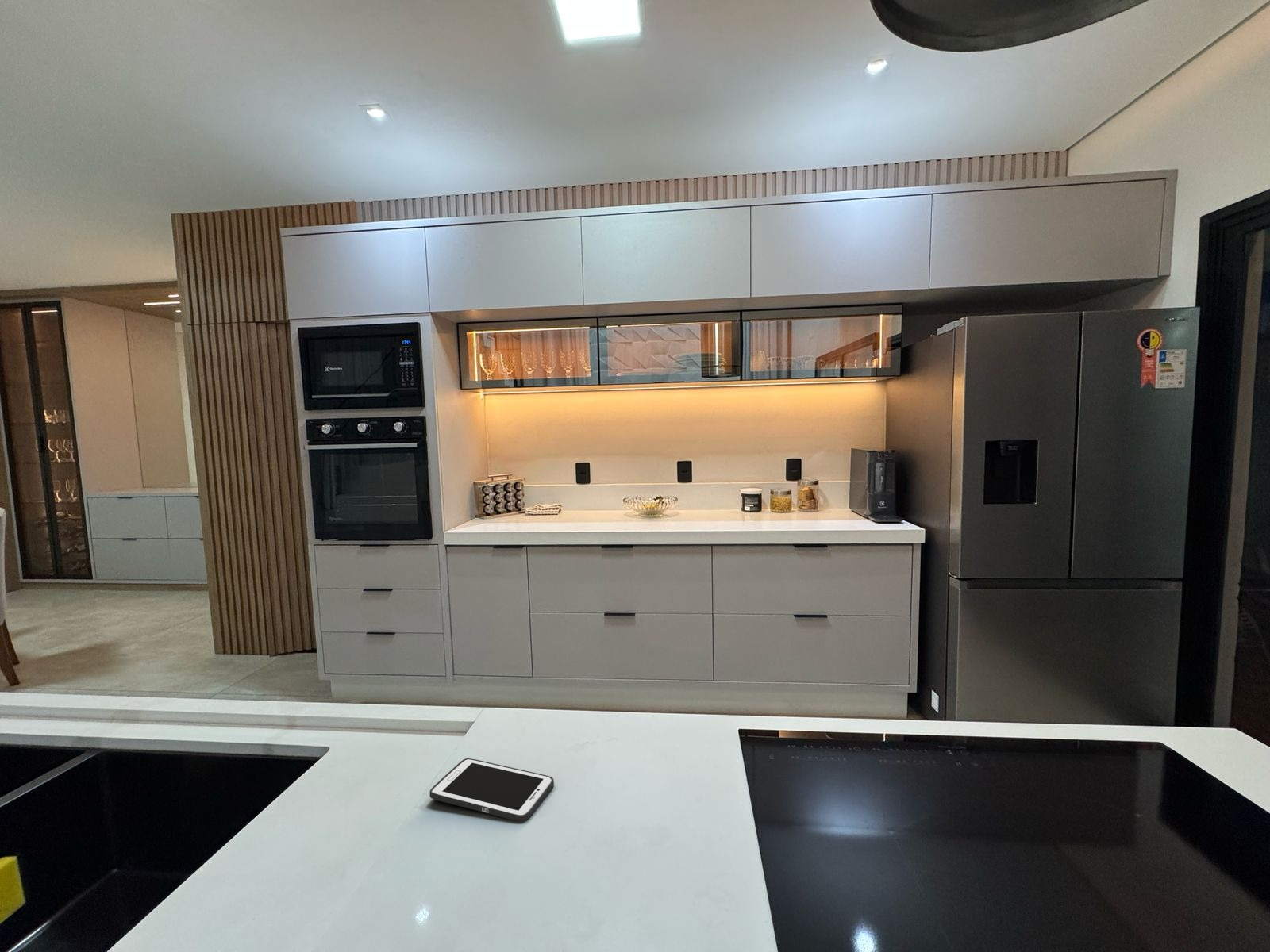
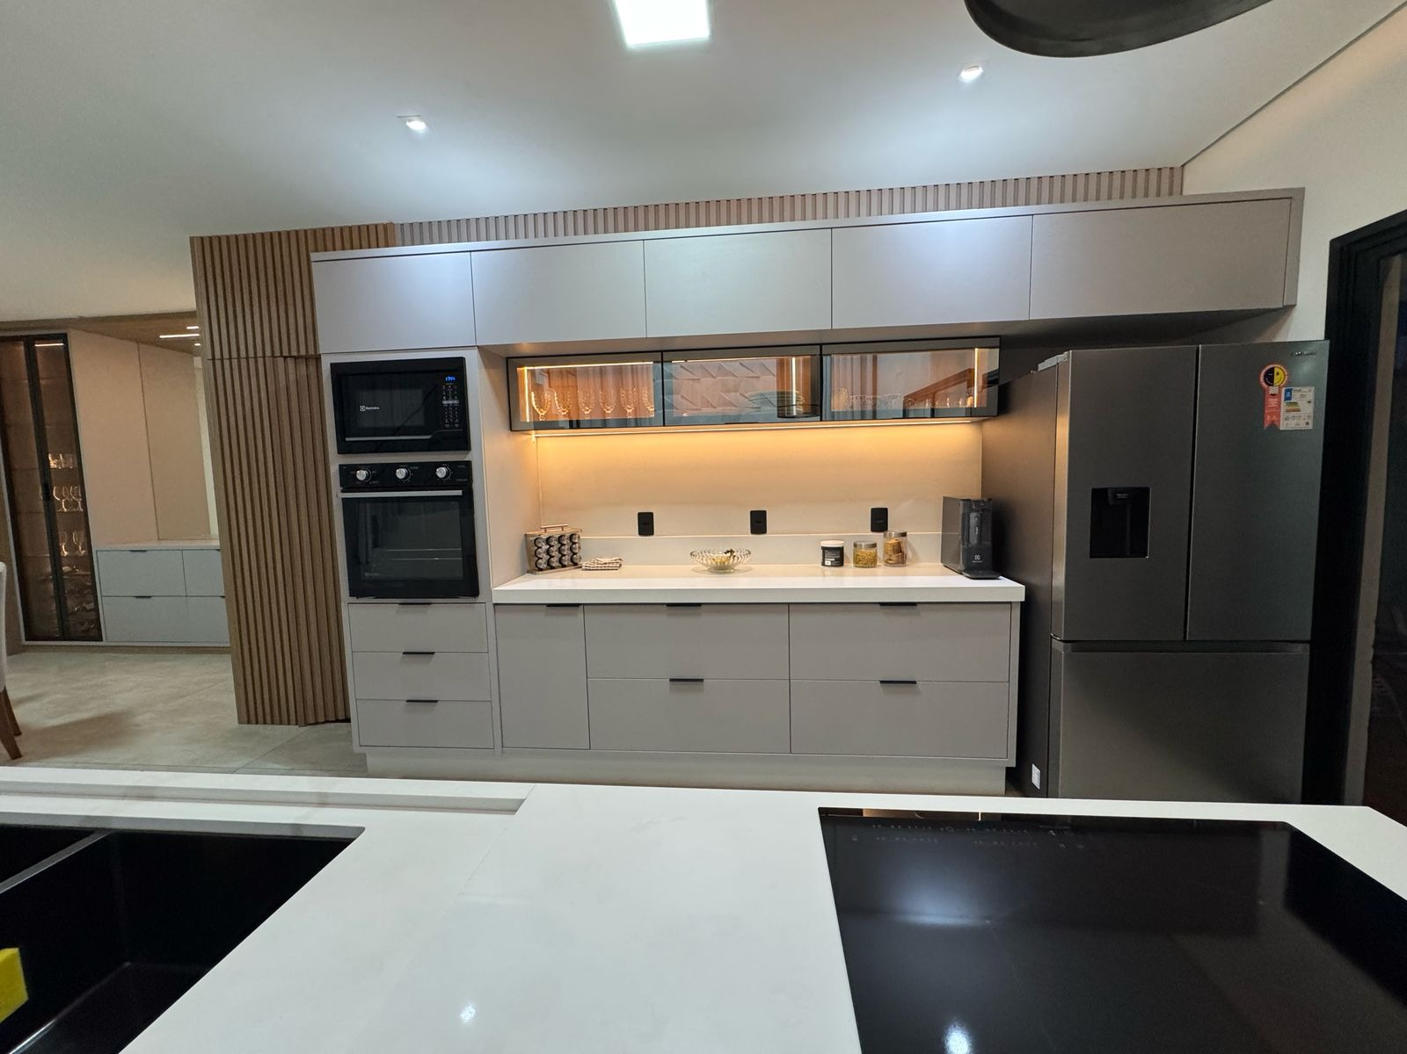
- cell phone [429,758,555,822]
